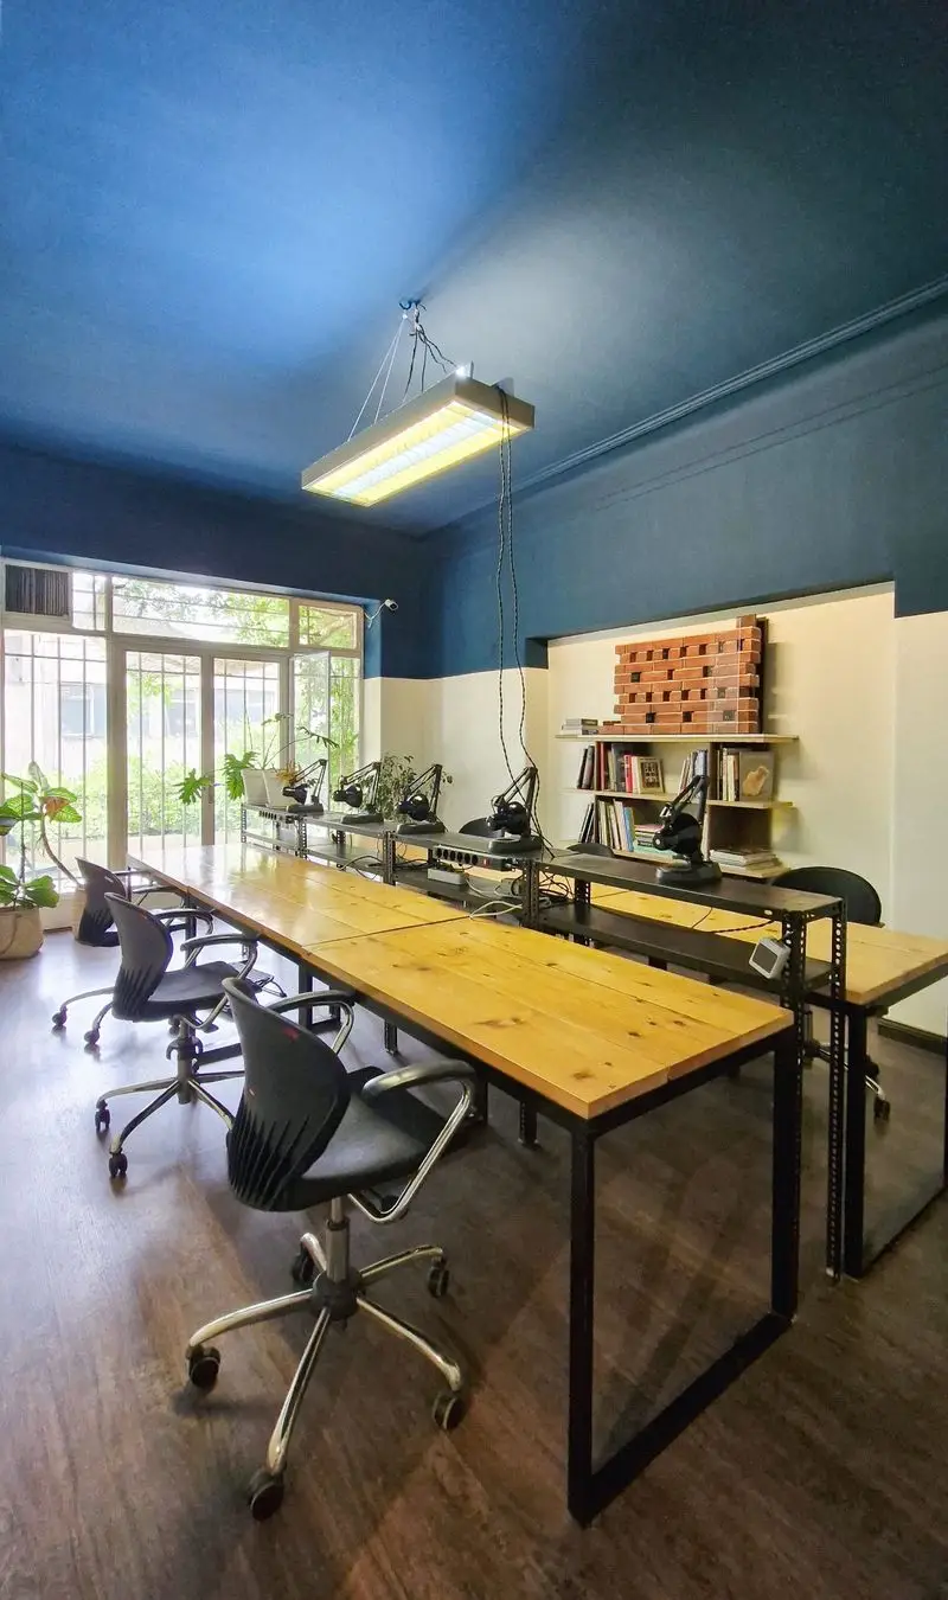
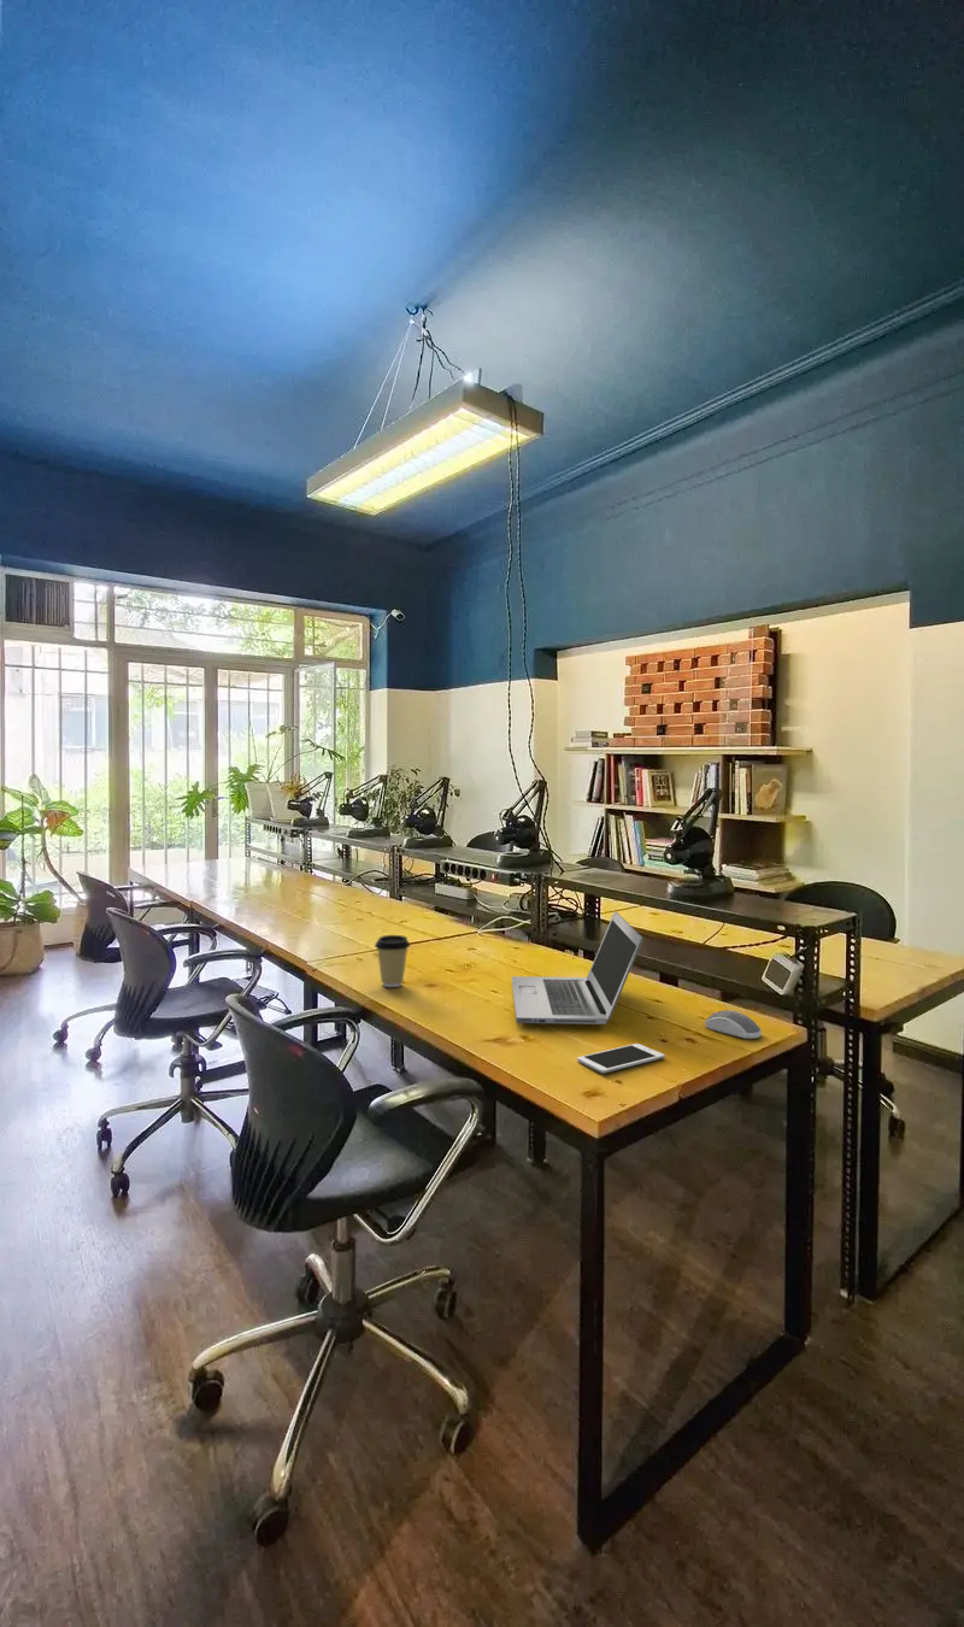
+ computer mouse [704,1009,763,1040]
+ coffee cup [374,934,411,988]
+ cell phone [576,1042,666,1074]
+ laptop [511,910,645,1026]
